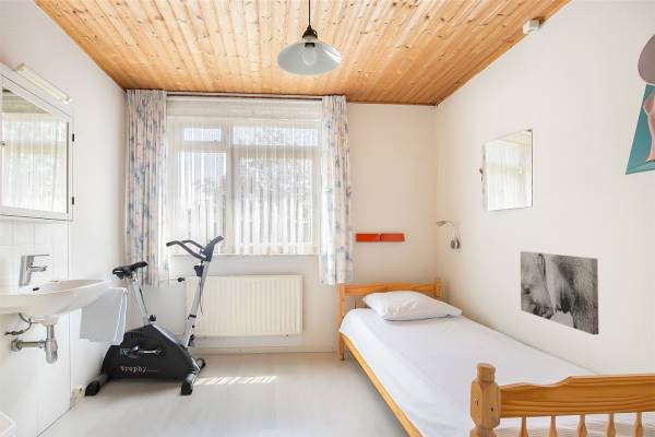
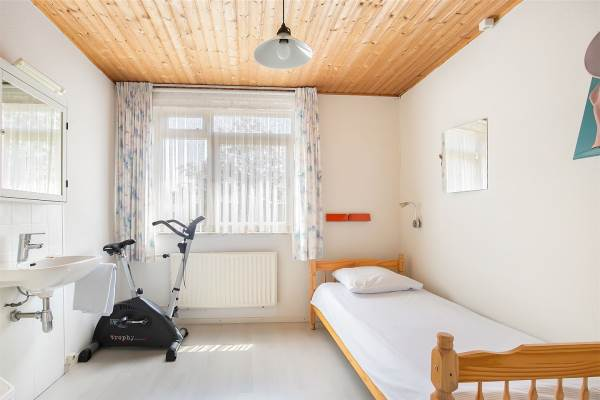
- wall art [520,250,599,335]
